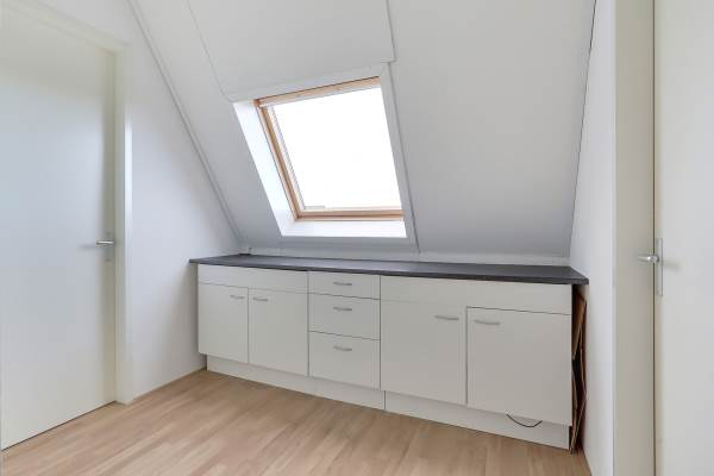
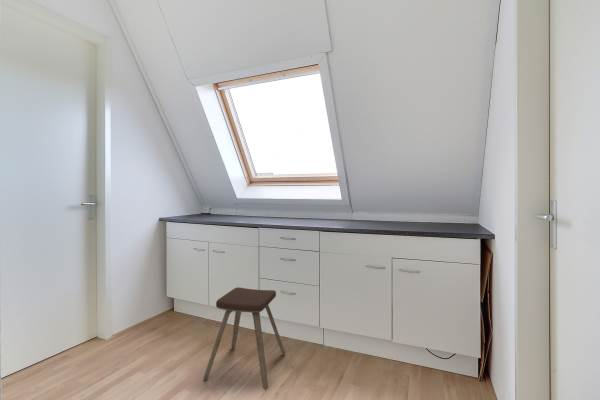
+ music stool [203,286,286,390]
